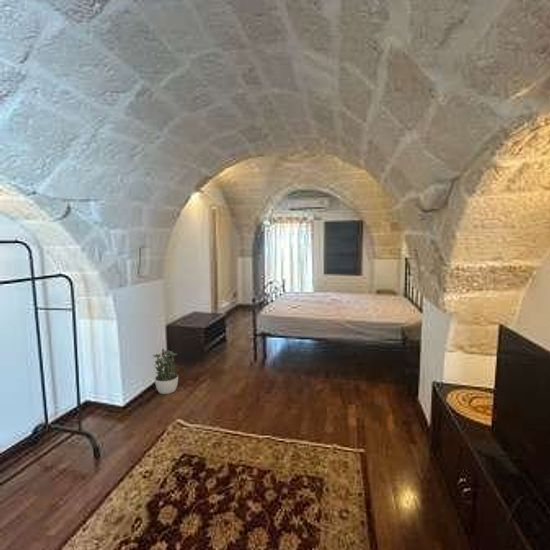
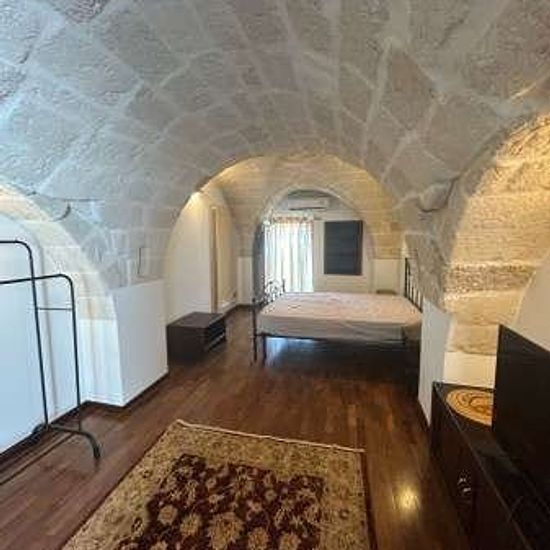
- potted plant [149,348,179,395]
